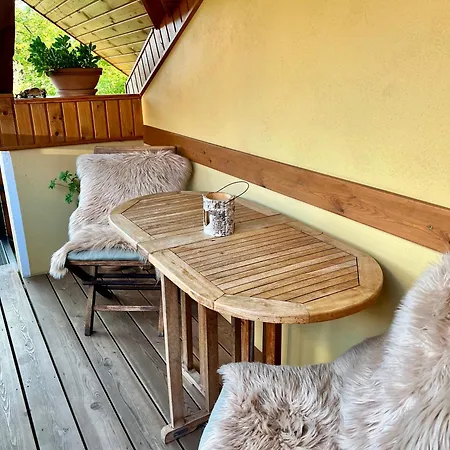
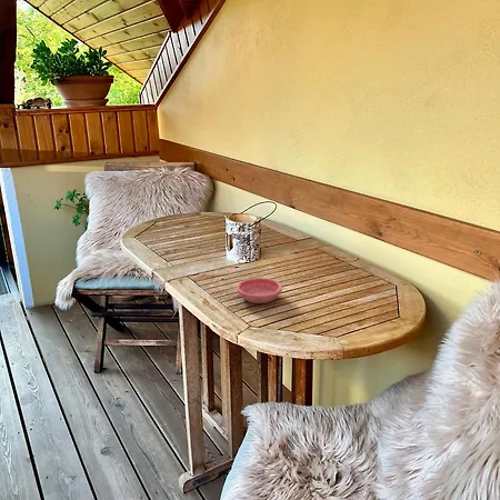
+ saucer [236,277,283,304]
